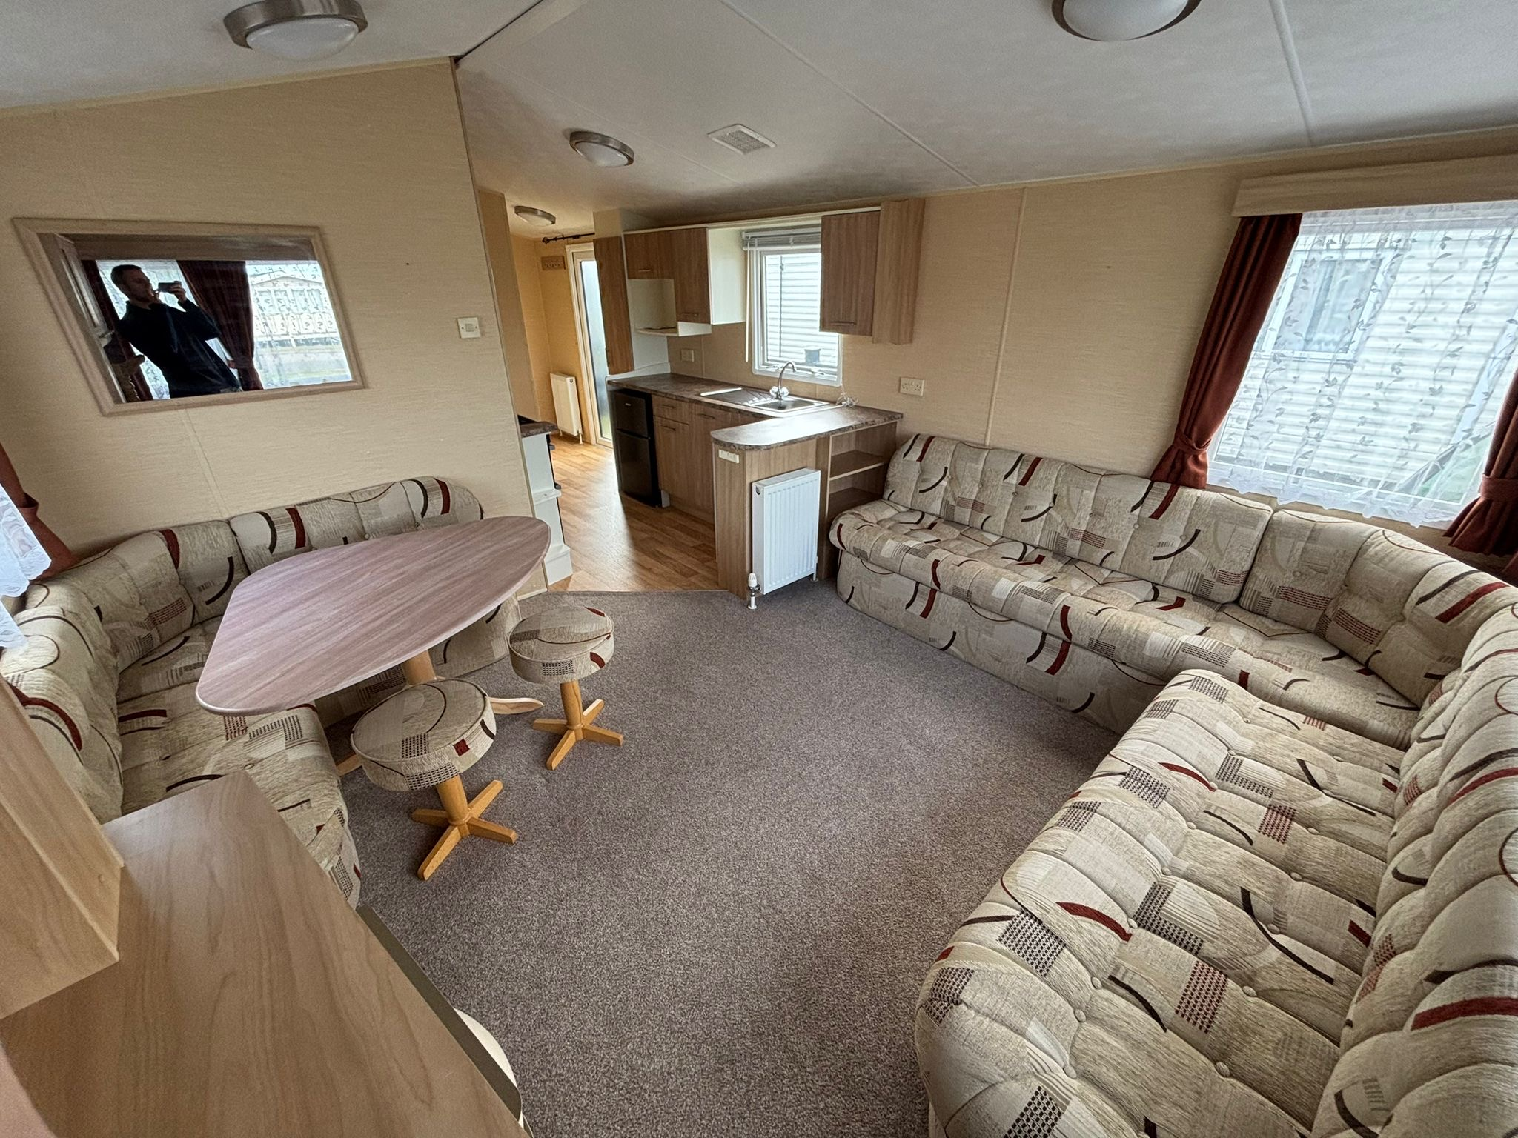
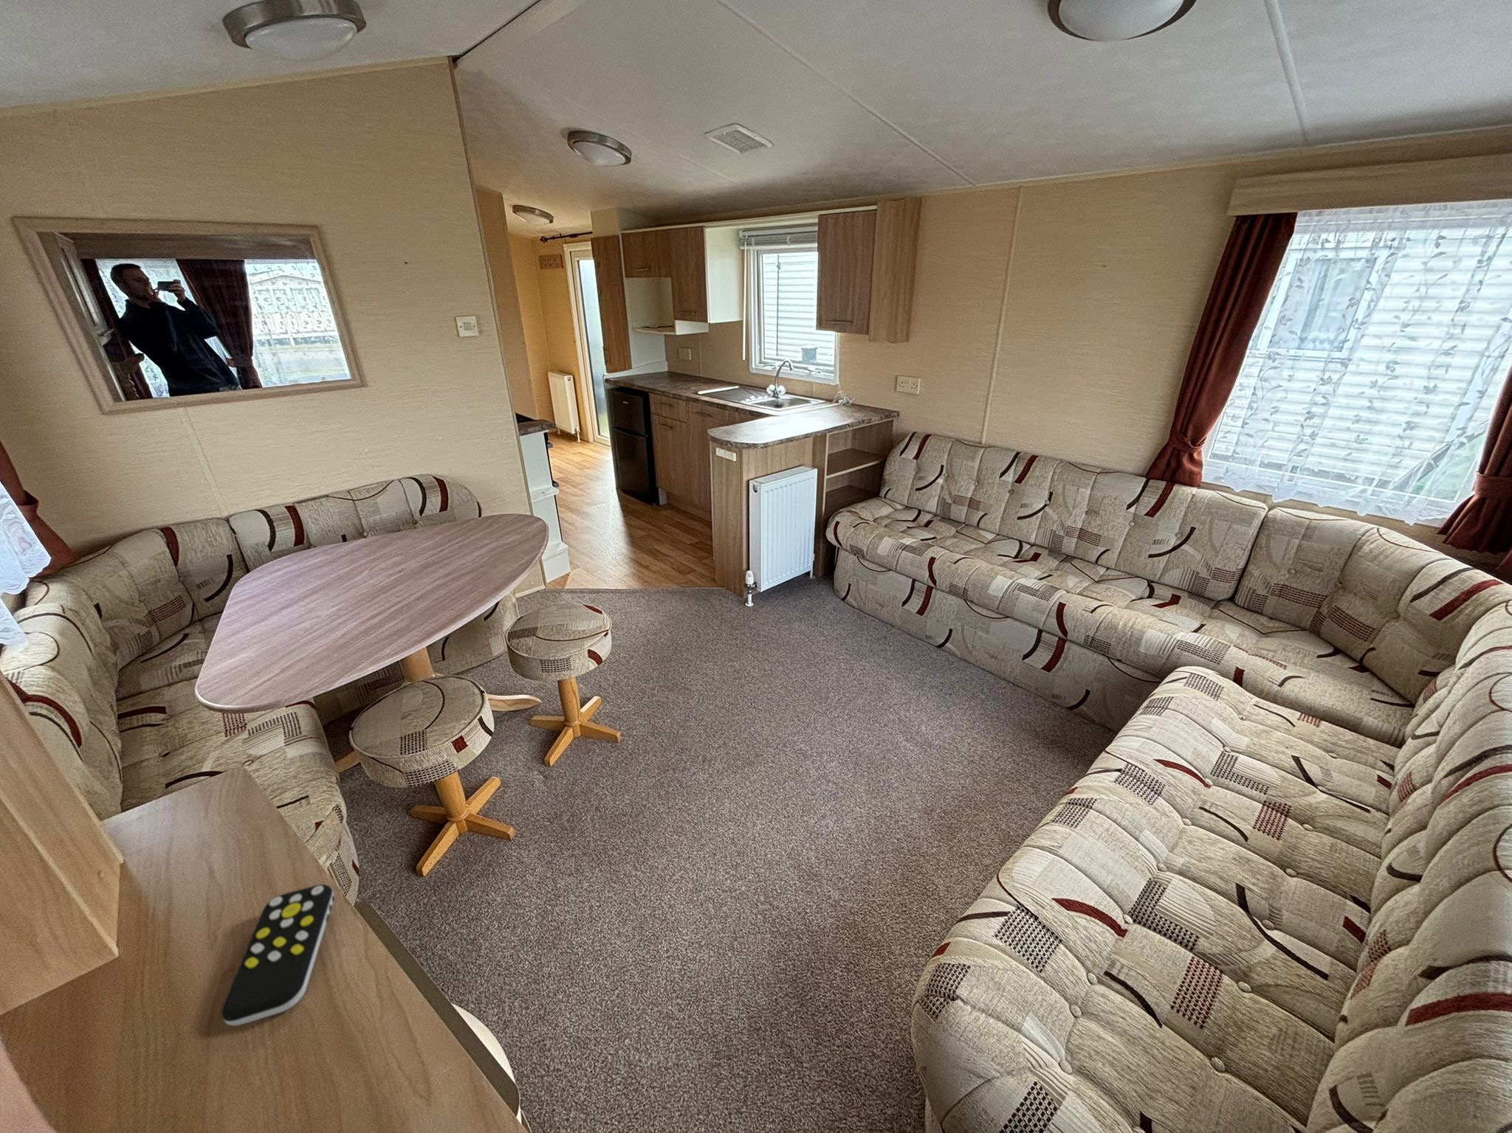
+ remote control [220,884,336,1027]
